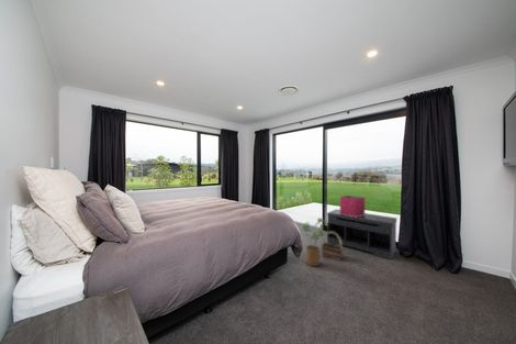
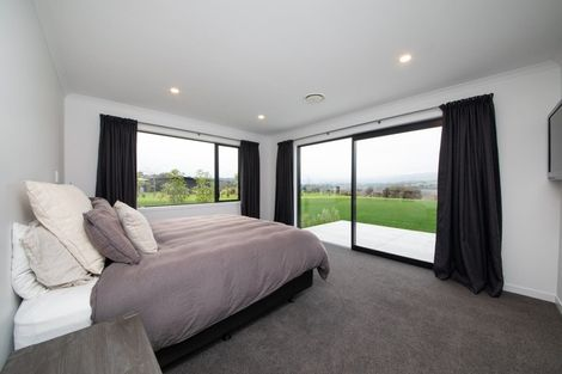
- storage bin [339,195,366,218]
- bench [326,208,397,260]
- basket [321,232,344,262]
- house plant [301,217,327,267]
